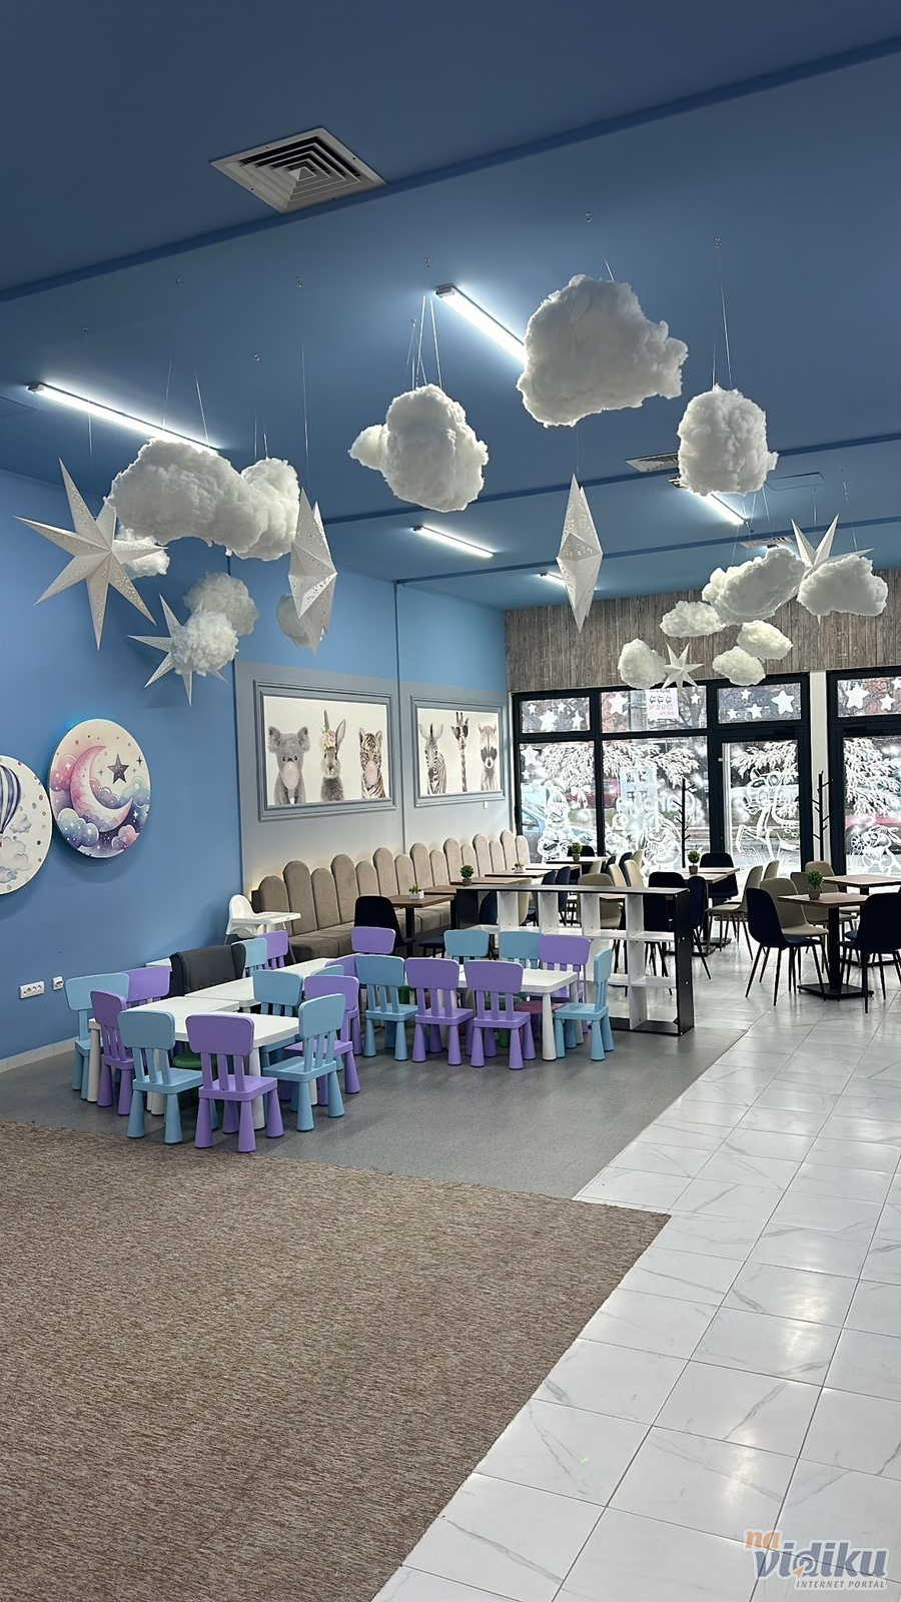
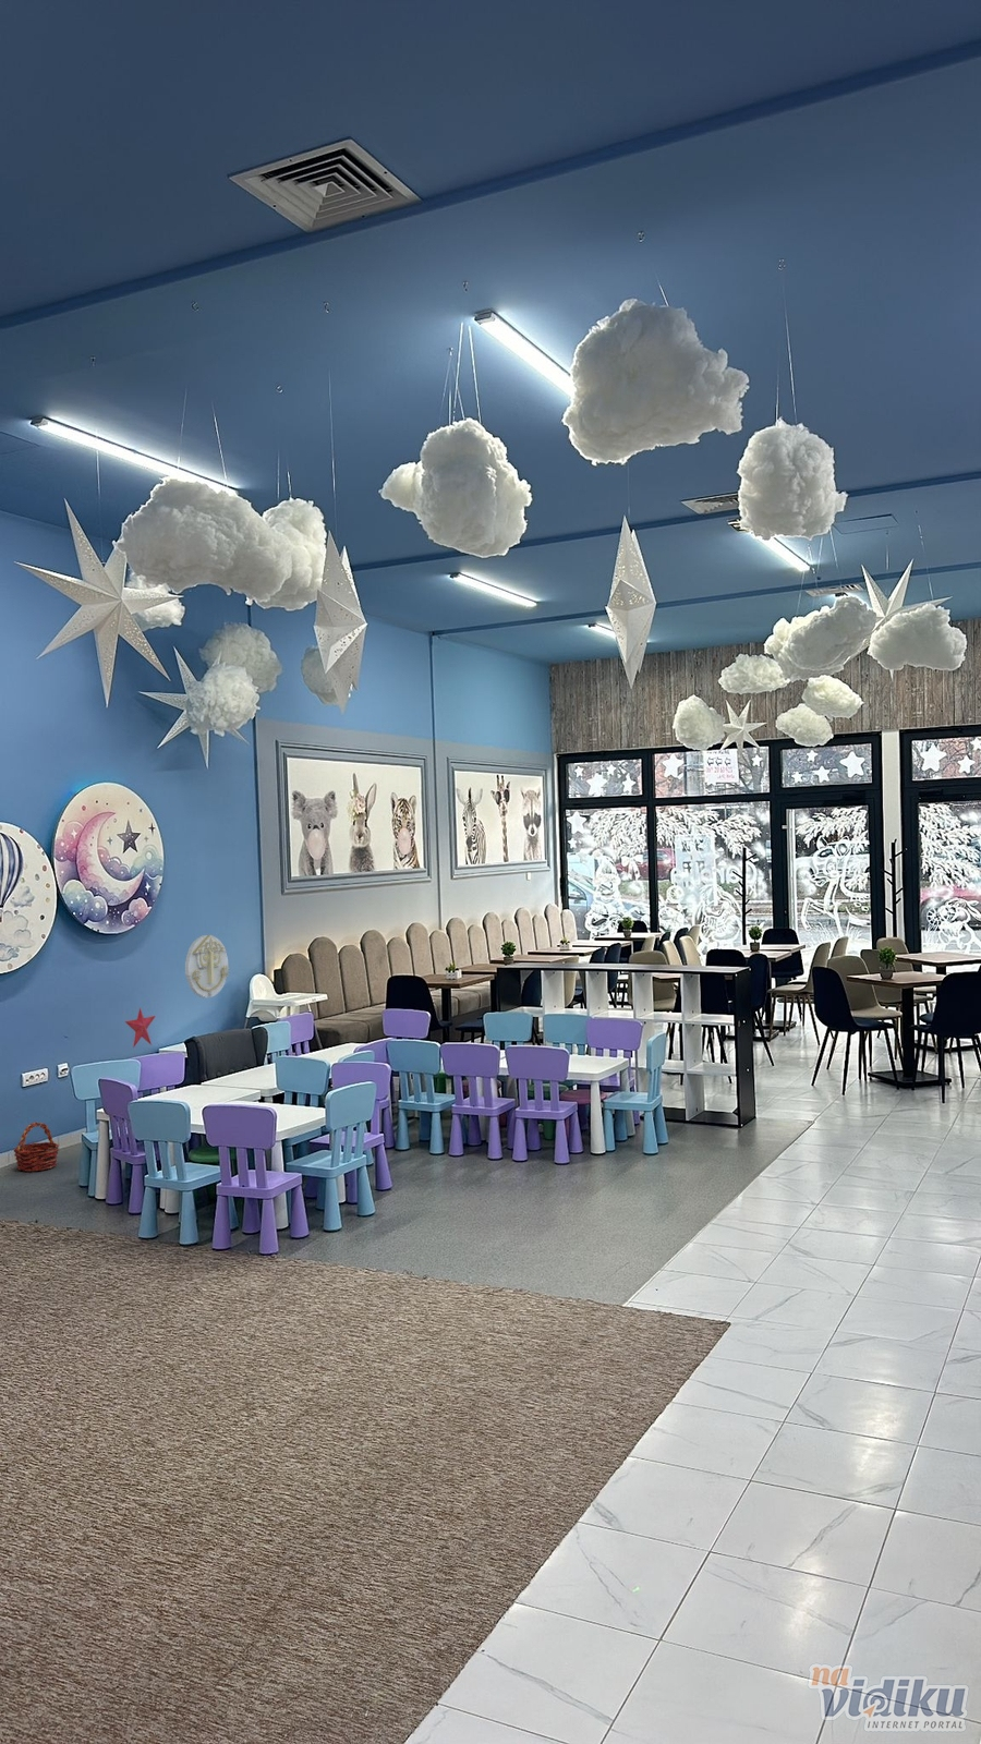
+ basket [12,1120,60,1171]
+ wall decoration [184,934,231,999]
+ decorative star [125,1007,157,1048]
